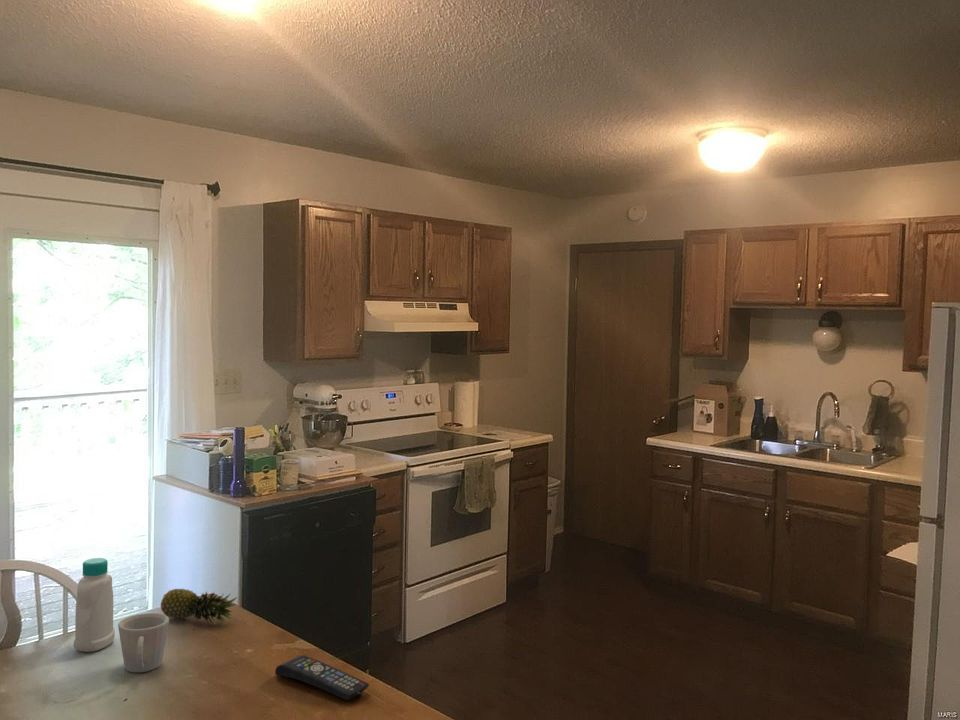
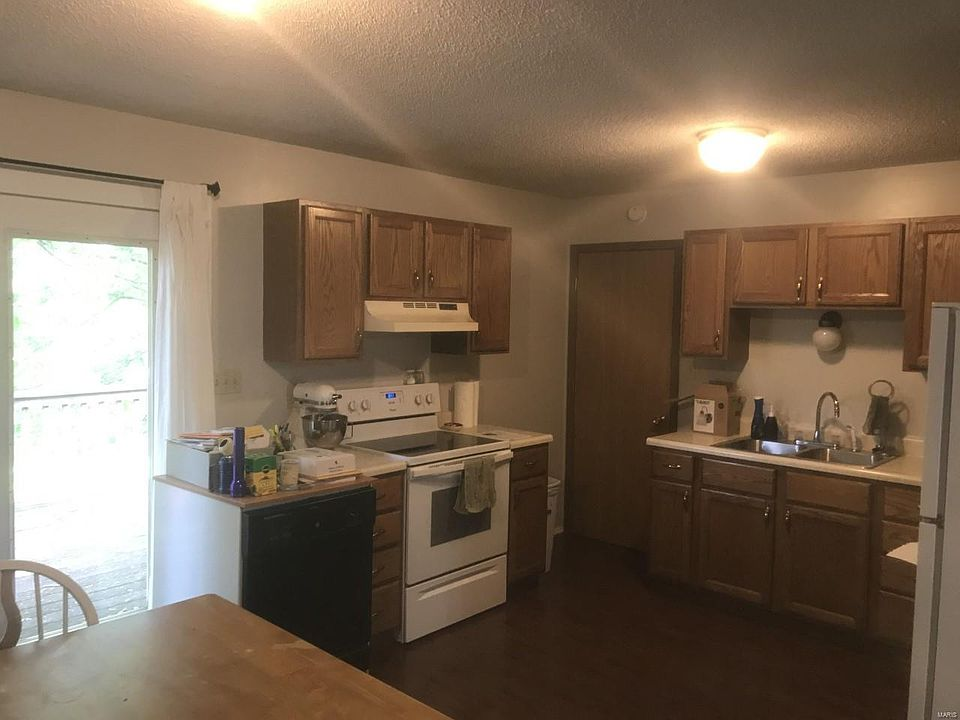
- remote control [274,654,370,701]
- fruit [160,588,238,626]
- mug [117,612,170,673]
- bottle [73,557,116,653]
